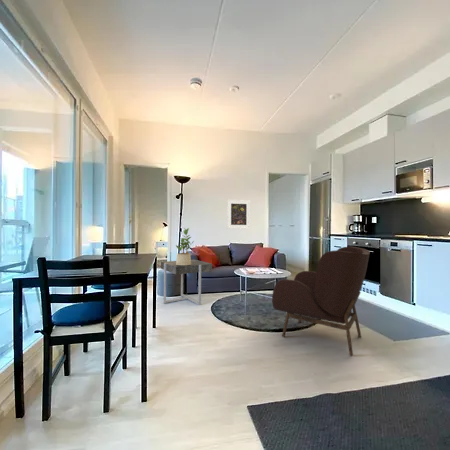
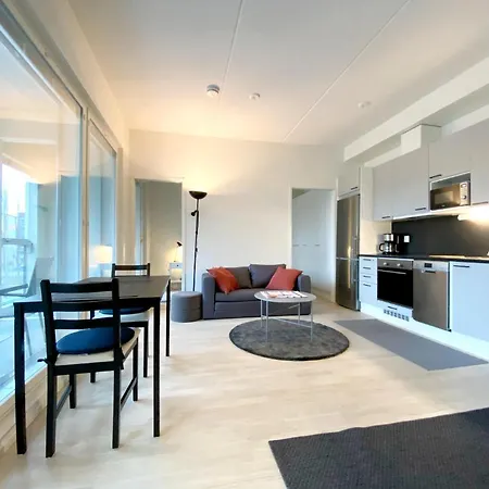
- side table [160,259,213,306]
- potted plant [175,227,195,266]
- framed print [226,199,251,230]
- armchair [271,246,371,356]
